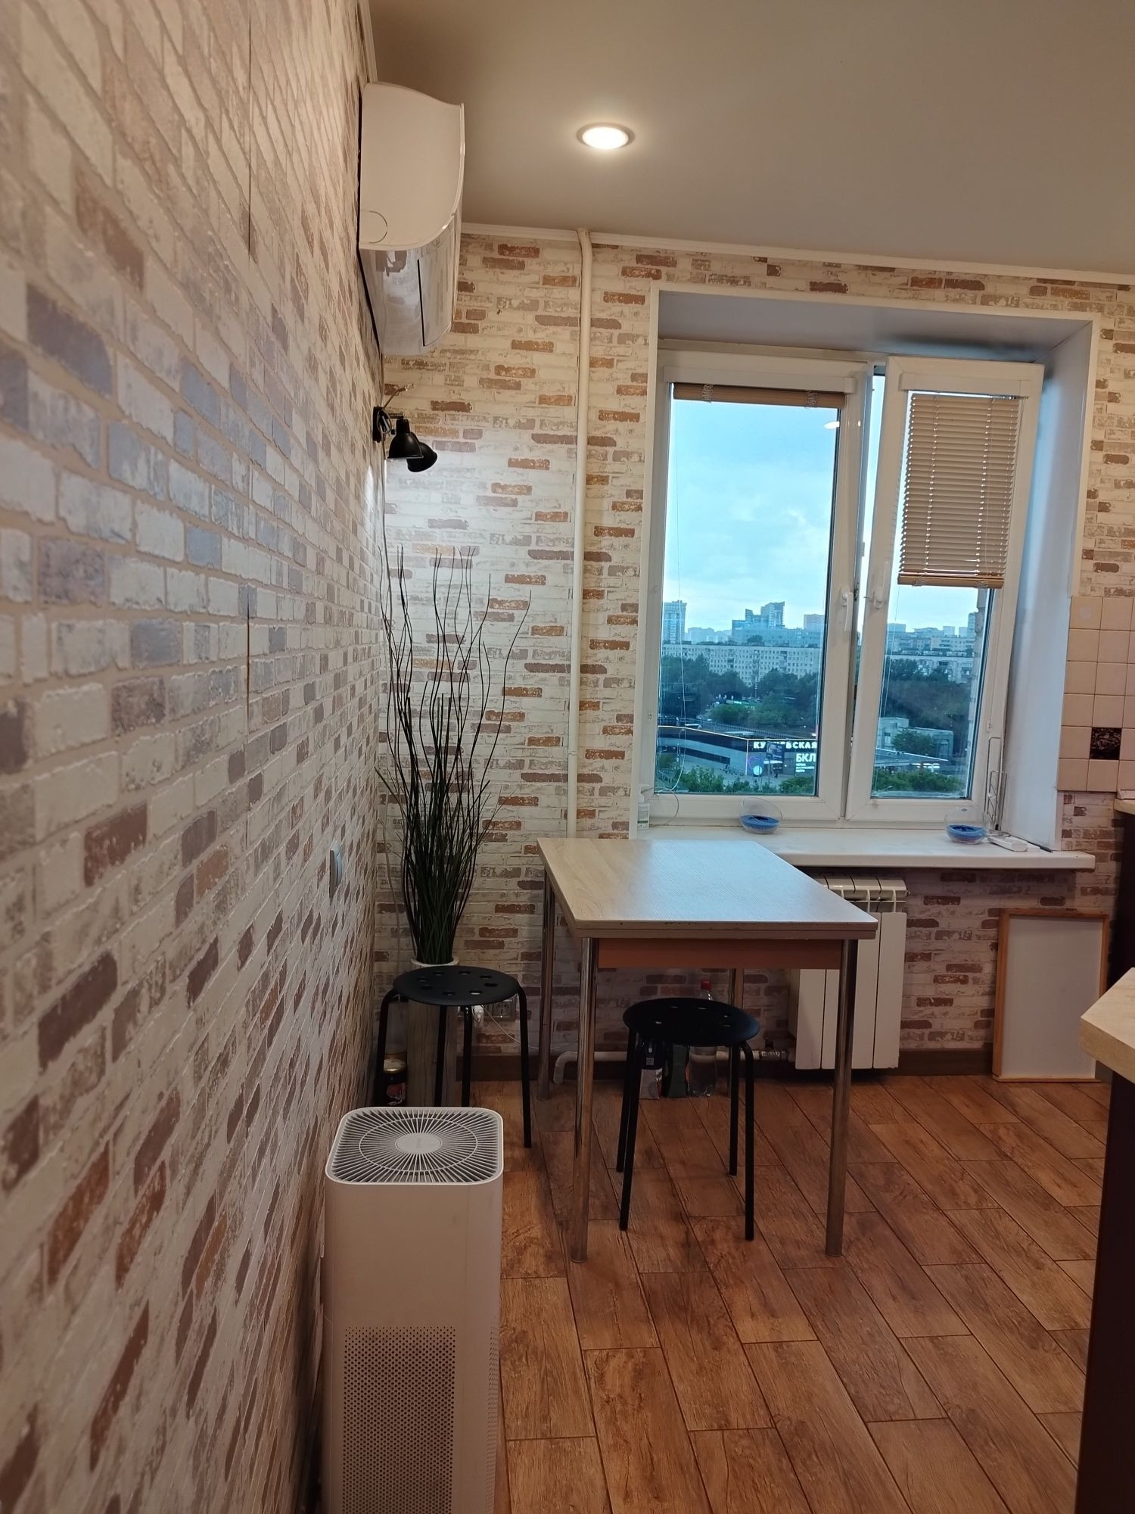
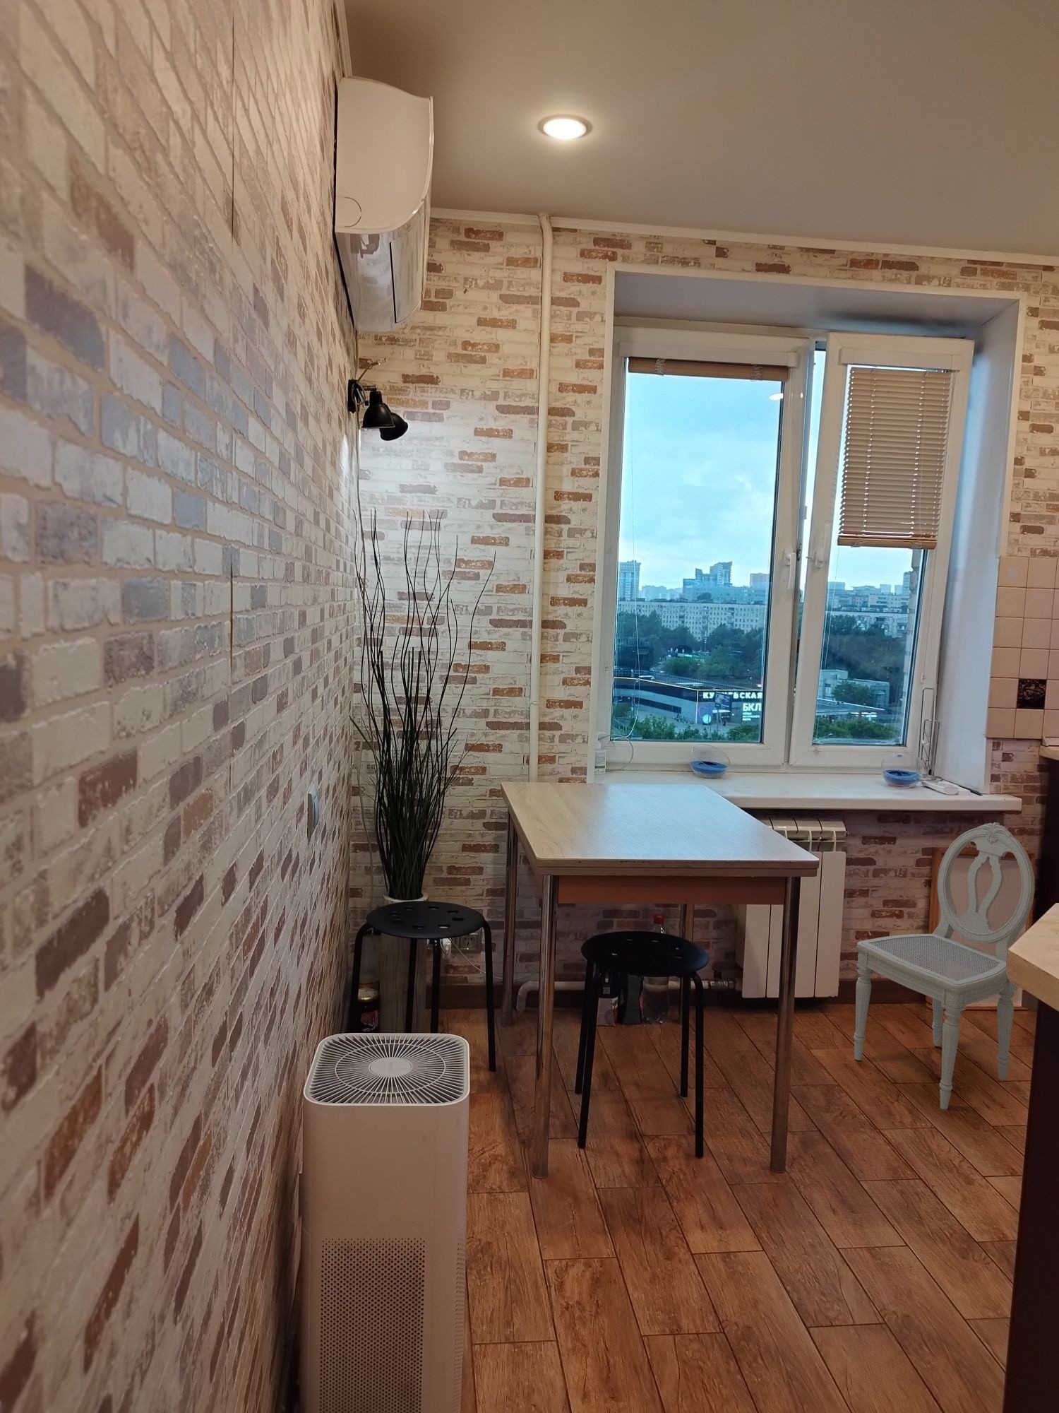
+ dining chair [853,822,1036,1110]
